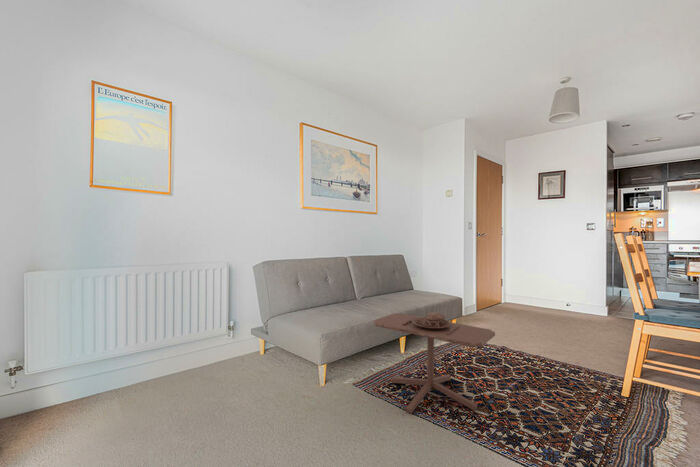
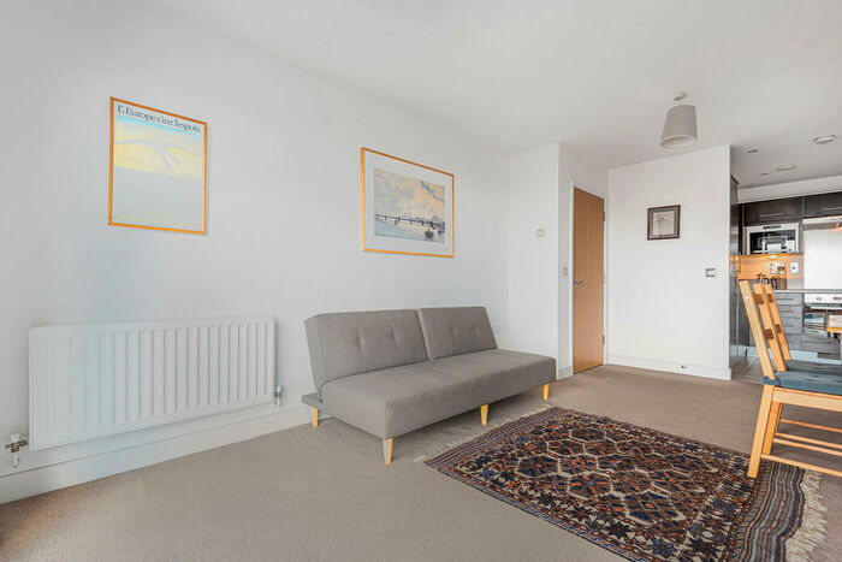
- side table [373,311,496,415]
